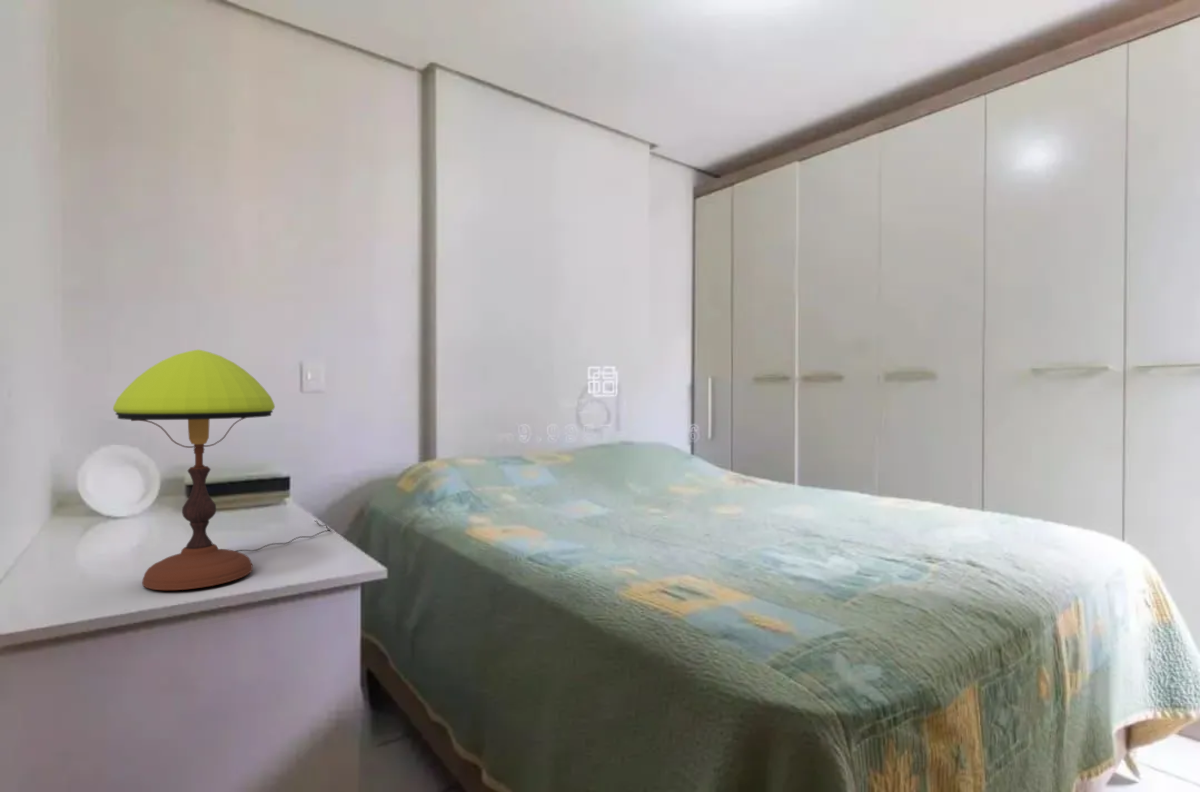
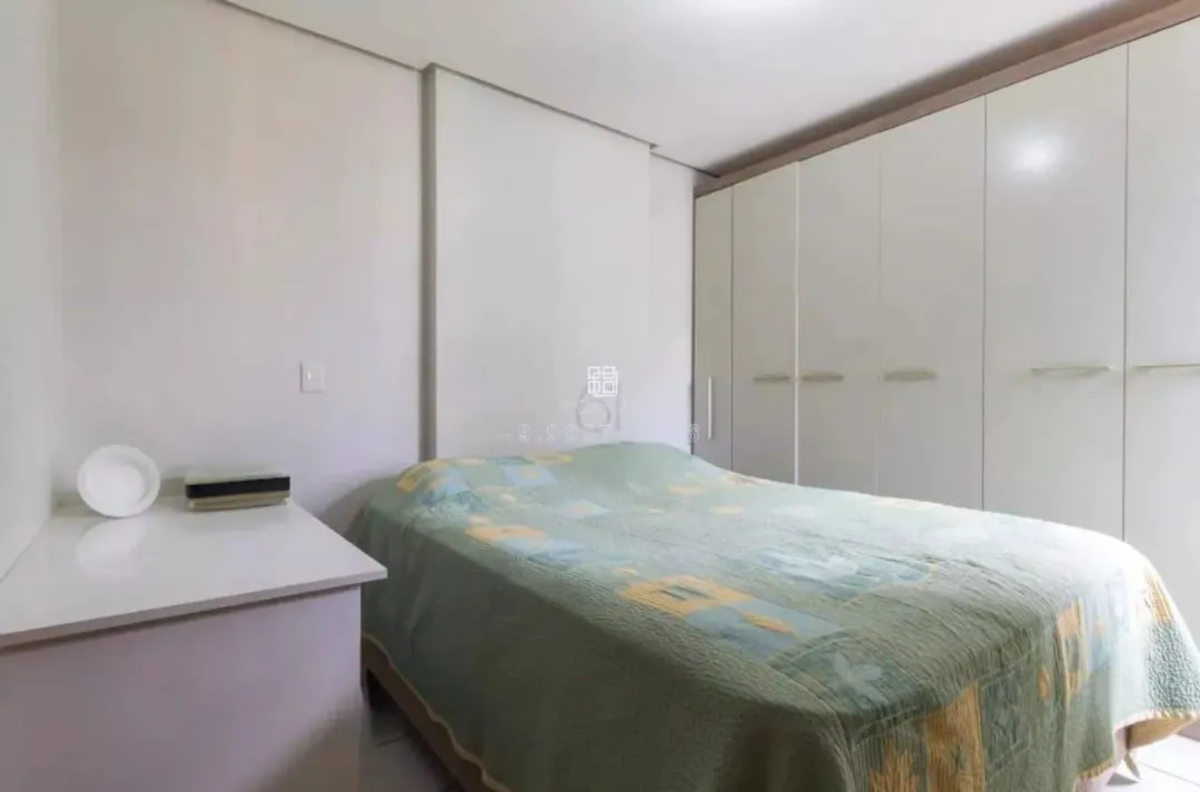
- table lamp [112,348,333,591]
